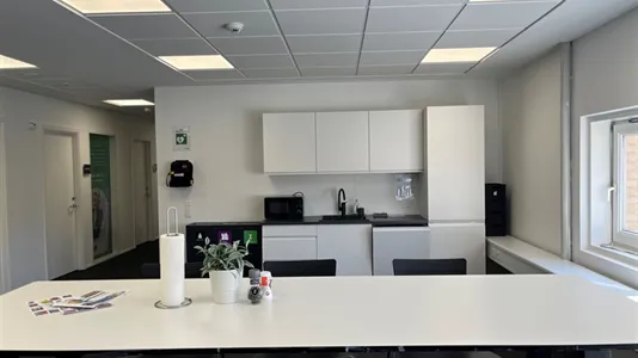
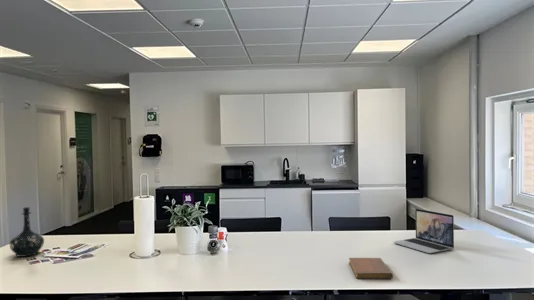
+ bottle [9,206,45,258]
+ laptop [392,208,455,254]
+ notebook [348,257,394,280]
